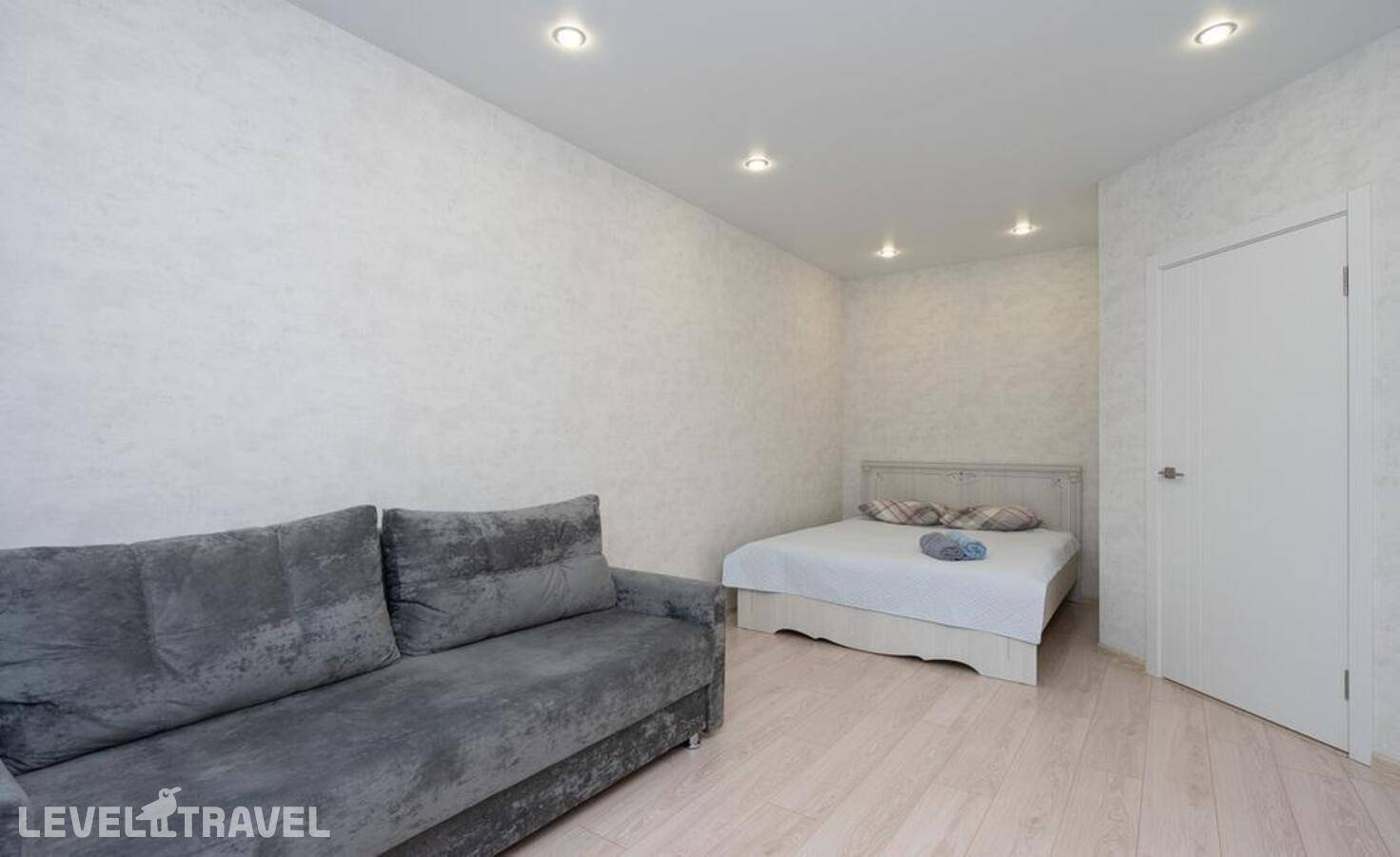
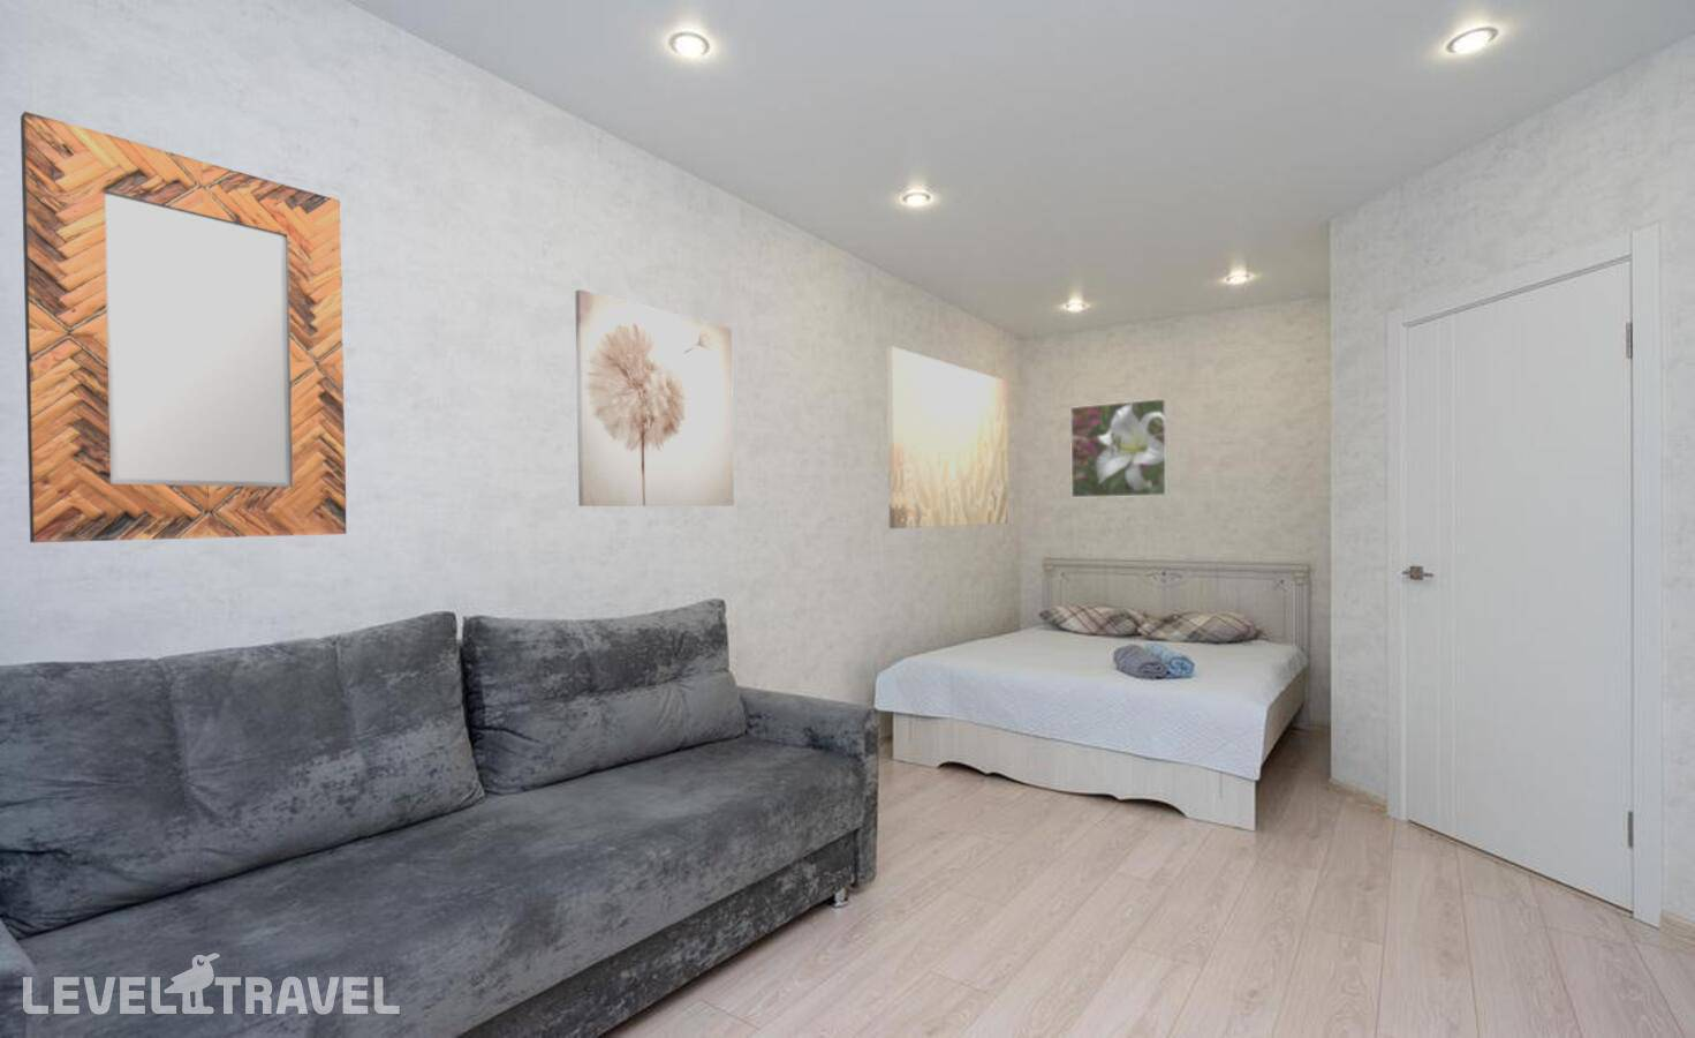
+ home mirror [19,110,346,543]
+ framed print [1069,398,1168,498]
+ wall art [886,346,1010,529]
+ wall art [574,288,735,507]
